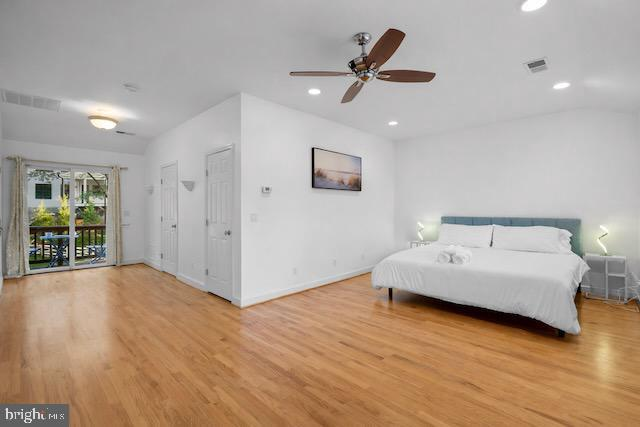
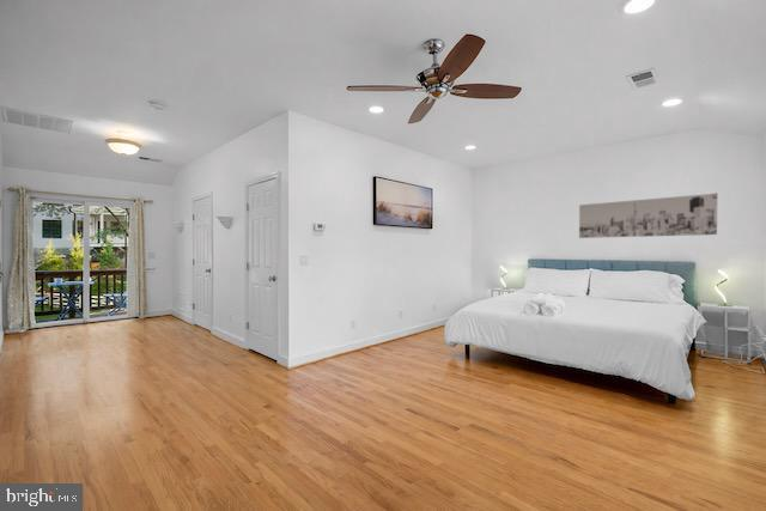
+ wall art [578,193,718,239]
